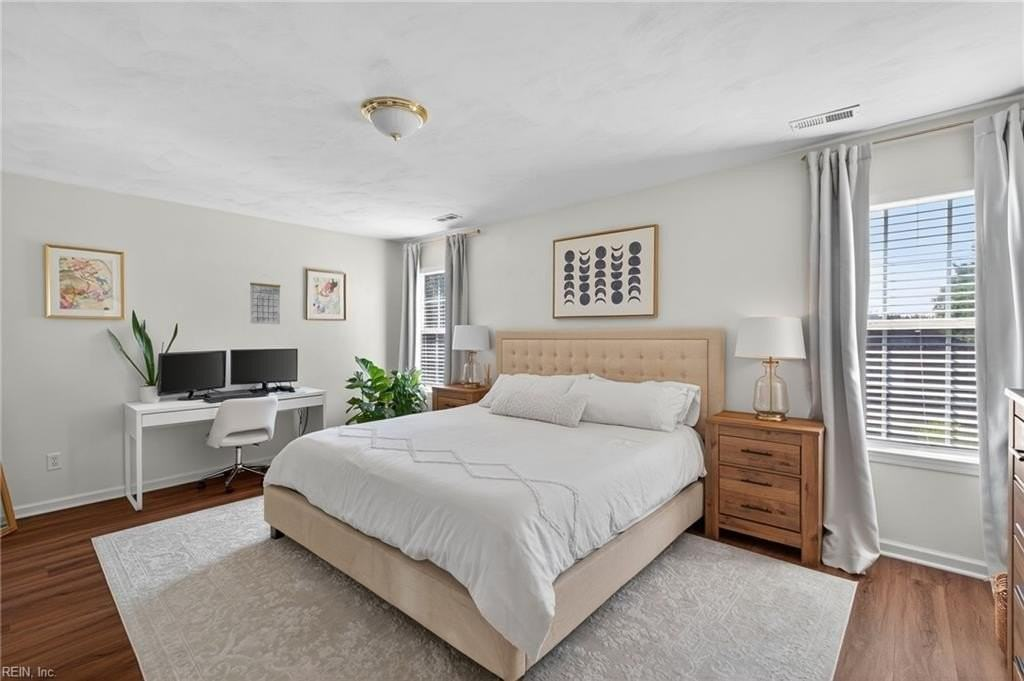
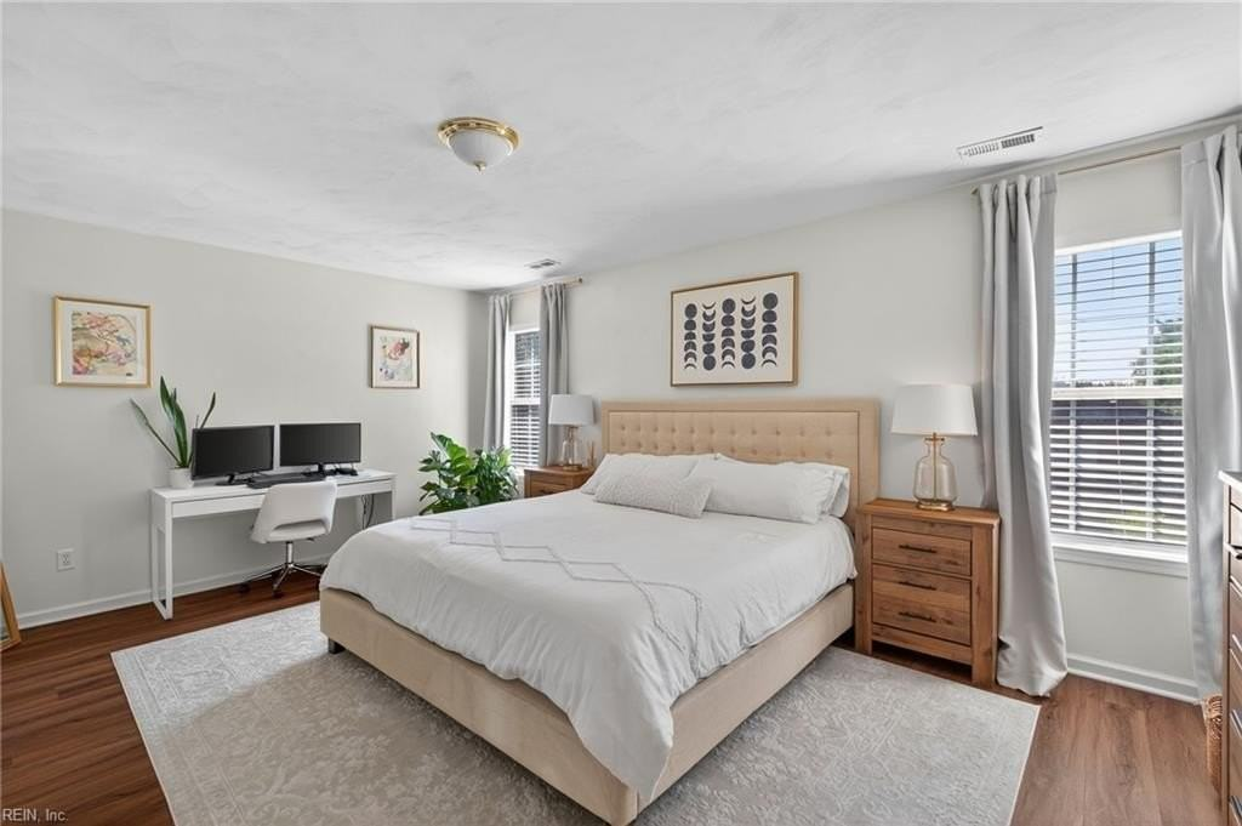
- calendar [249,274,281,325]
